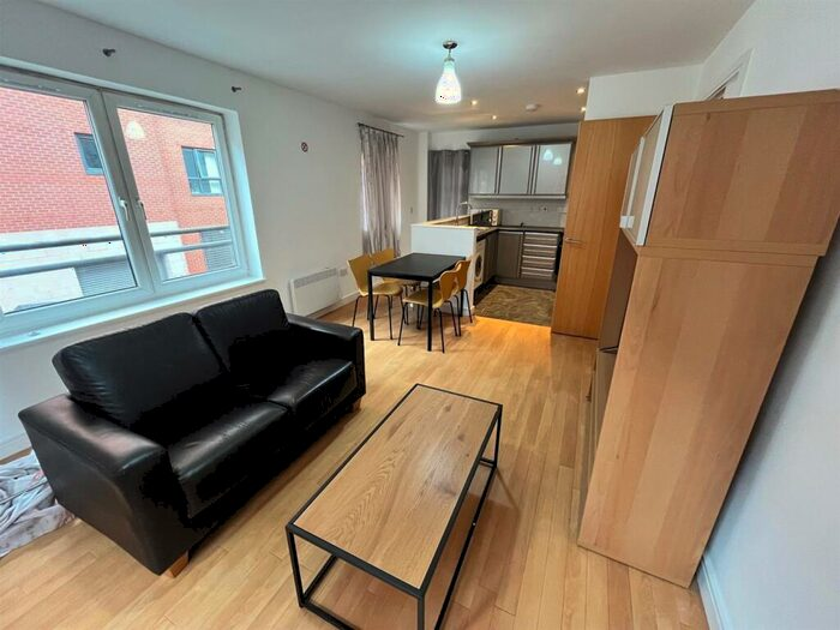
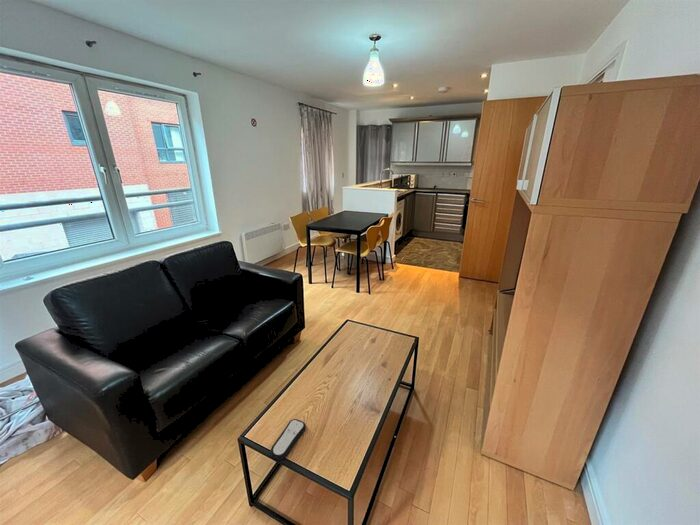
+ remote control [269,418,307,461]
